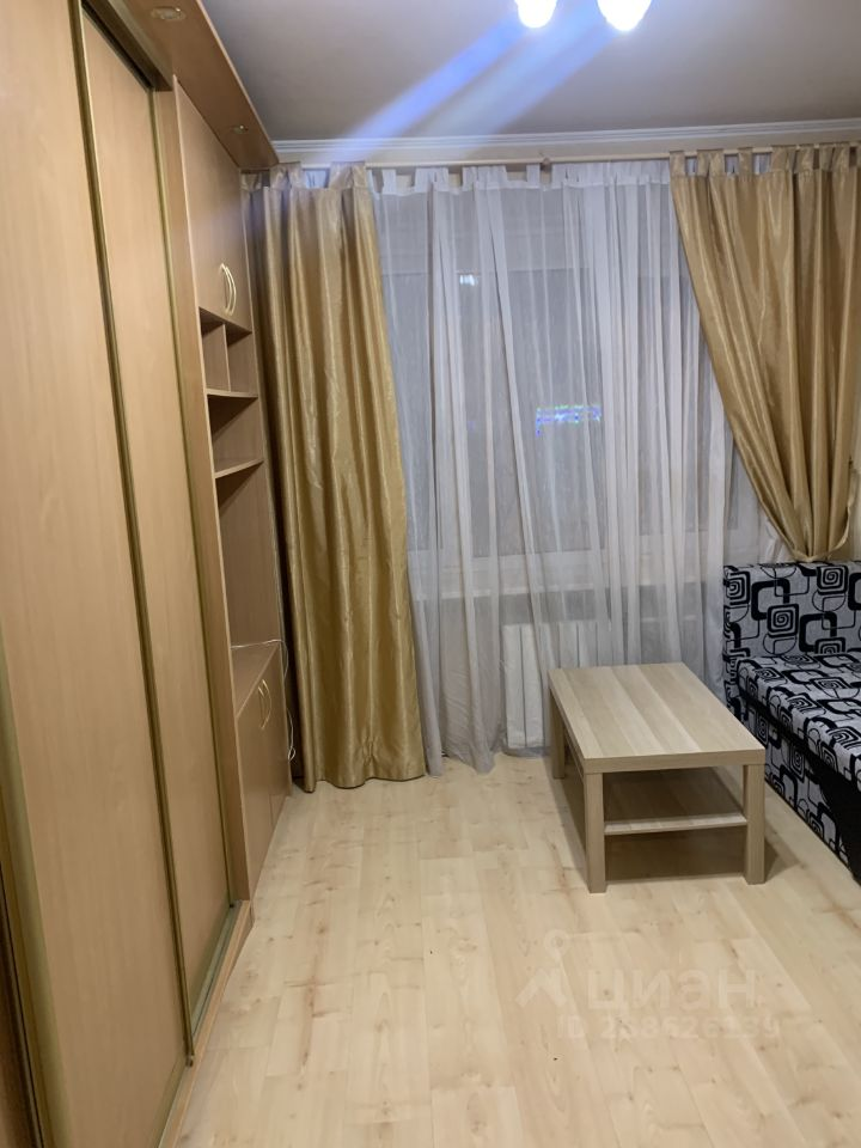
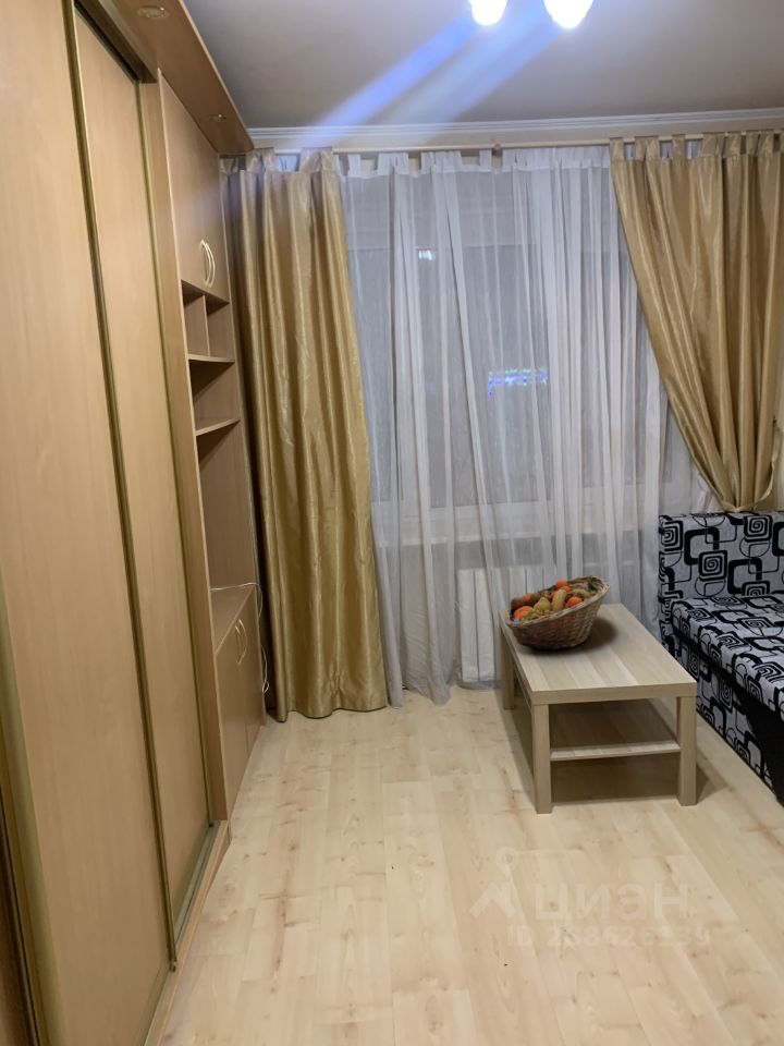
+ fruit basket [503,574,612,652]
